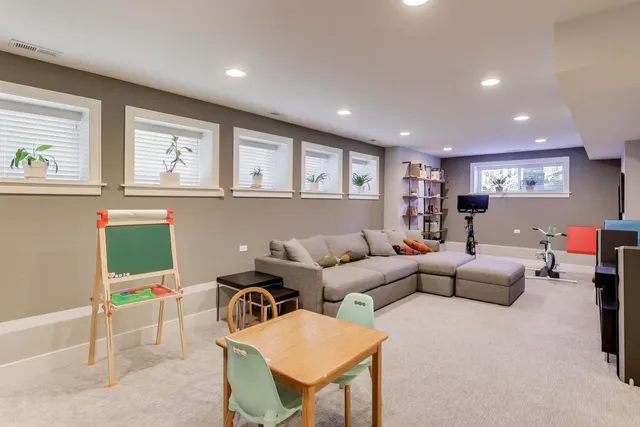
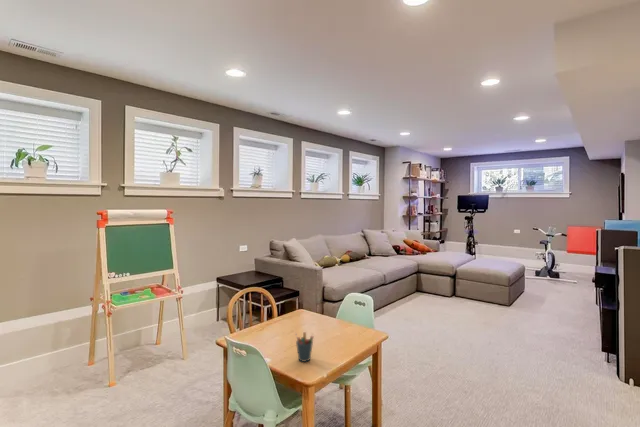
+ pen holder [294,331,315,363]
